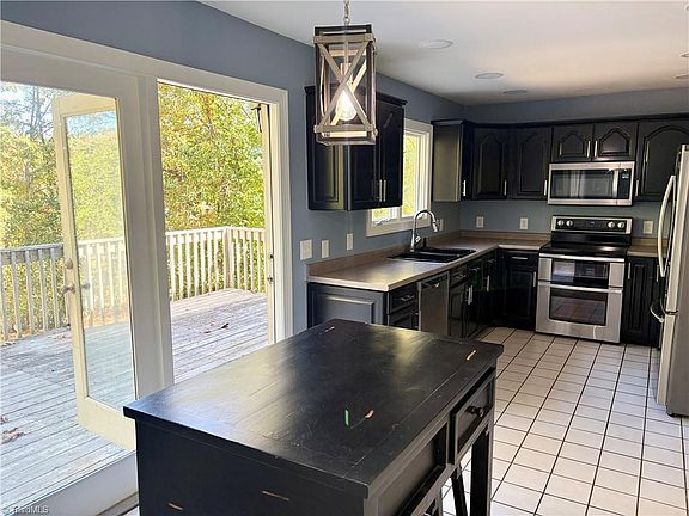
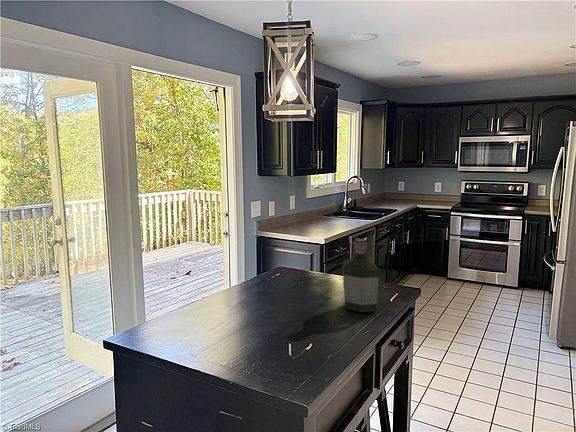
+ bottle [342,238,380,313]
